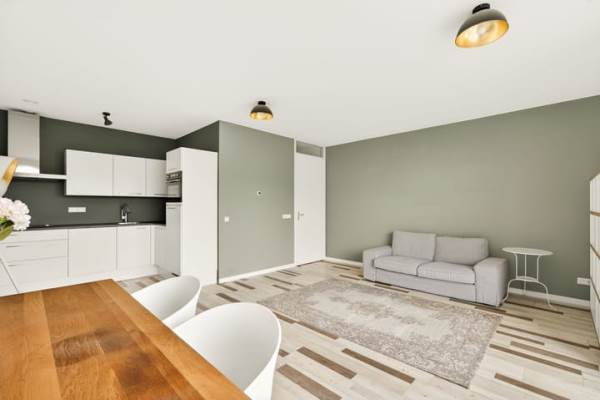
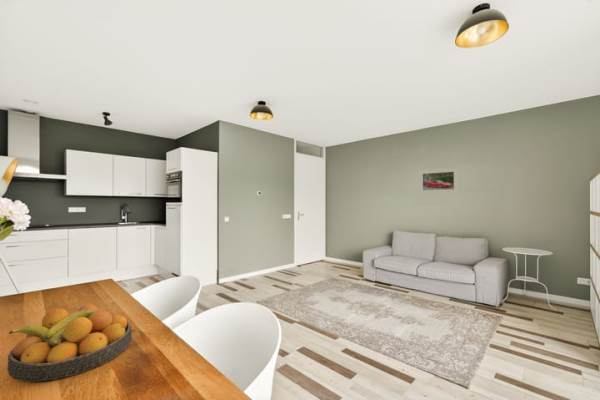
+ fruit bowl [6,304,133,382]
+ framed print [418,166,460,195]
